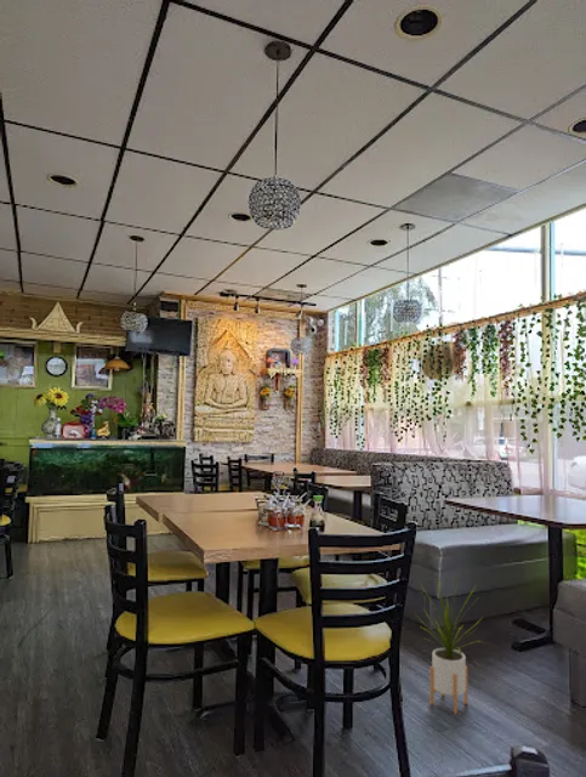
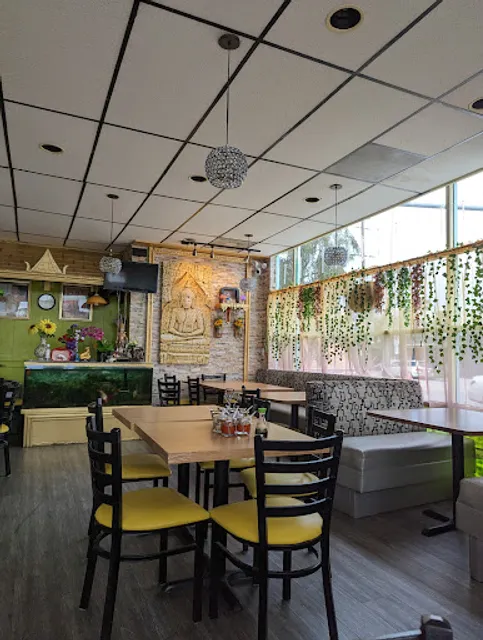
- house plant [415,572,487,715]
